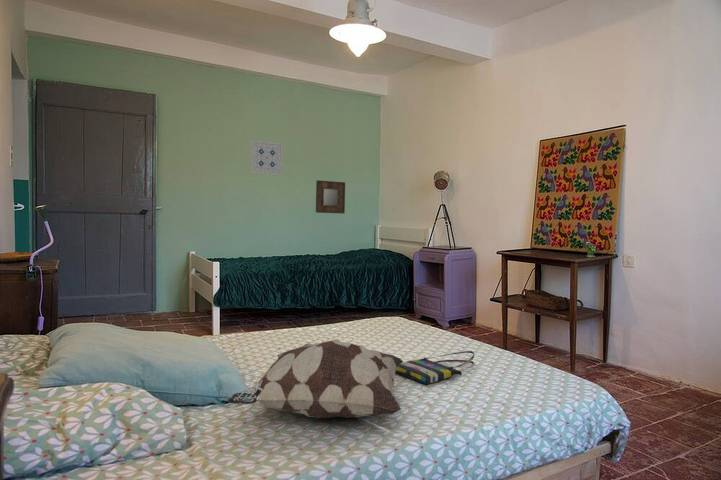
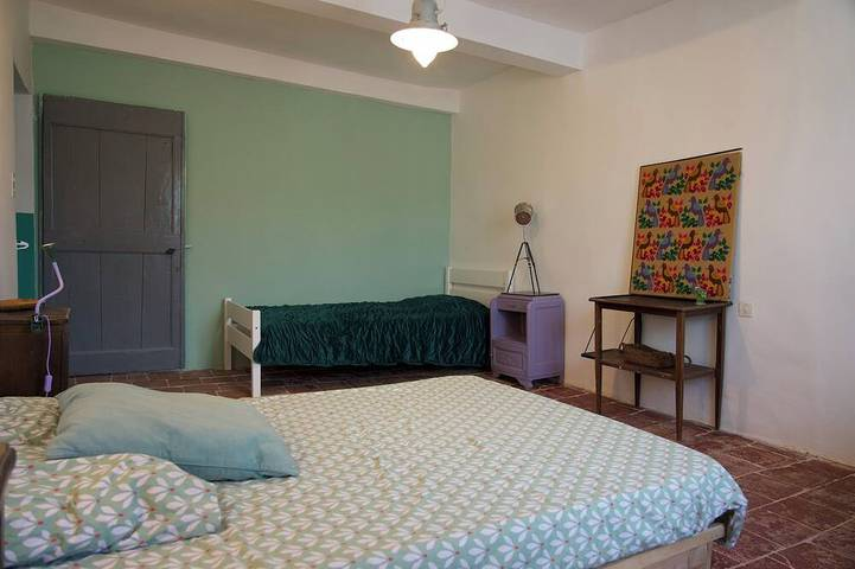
- tote bag [395,350,475,385]
- wall art [250,139,284,176]
- home mirror [315,179,346,215]
- decorative pillow [227,339,404,419]
